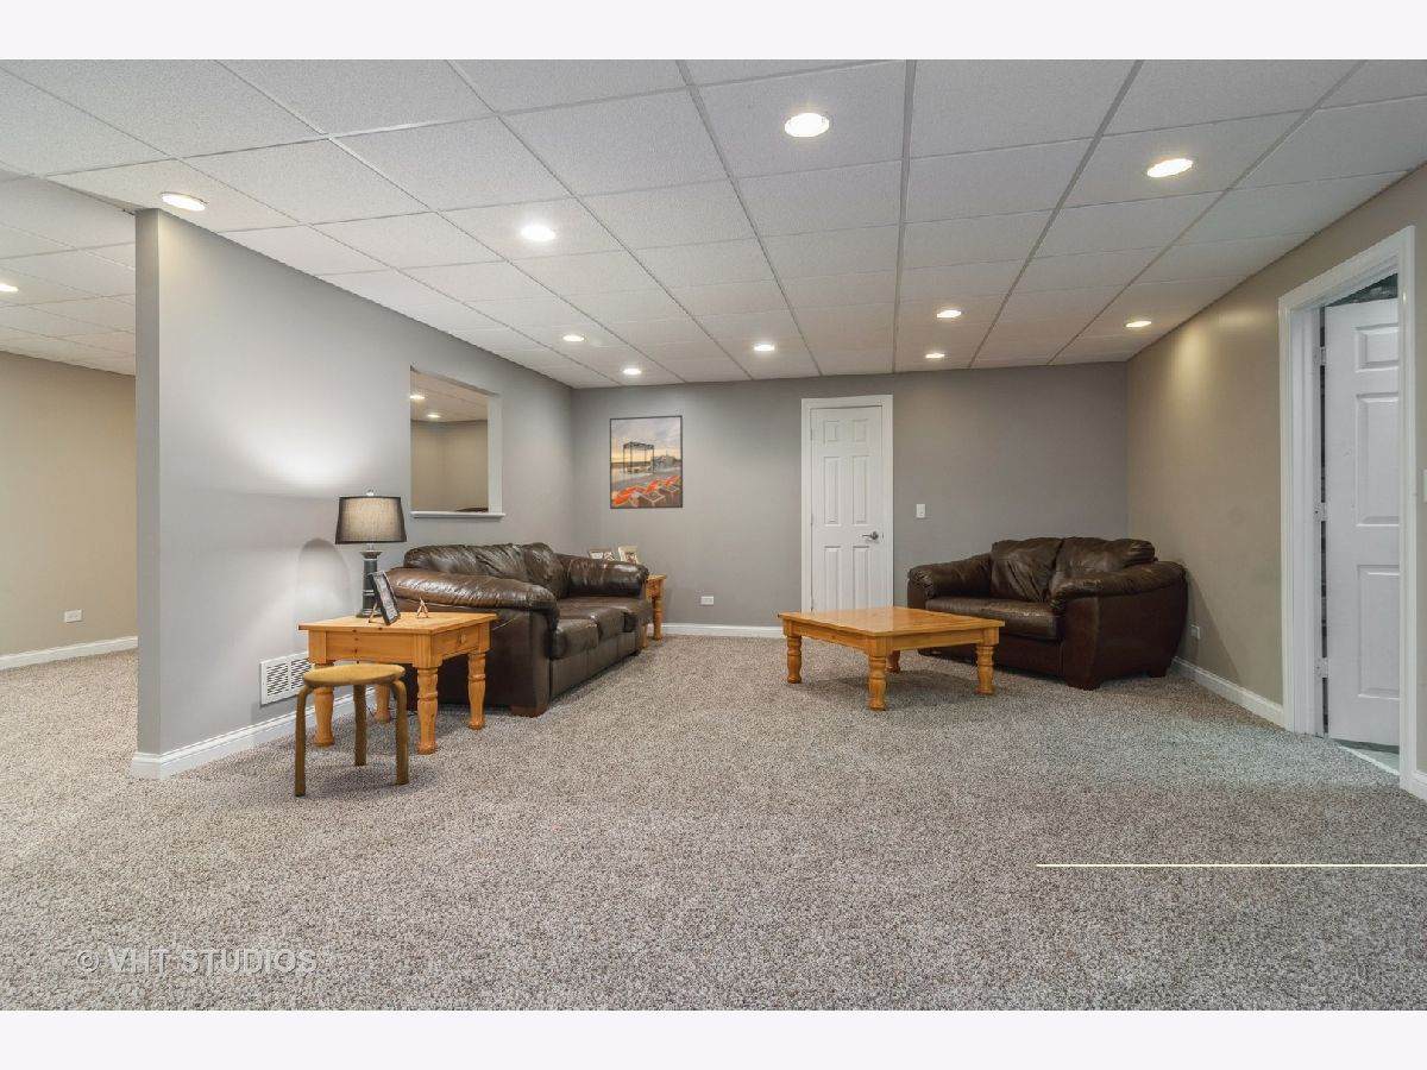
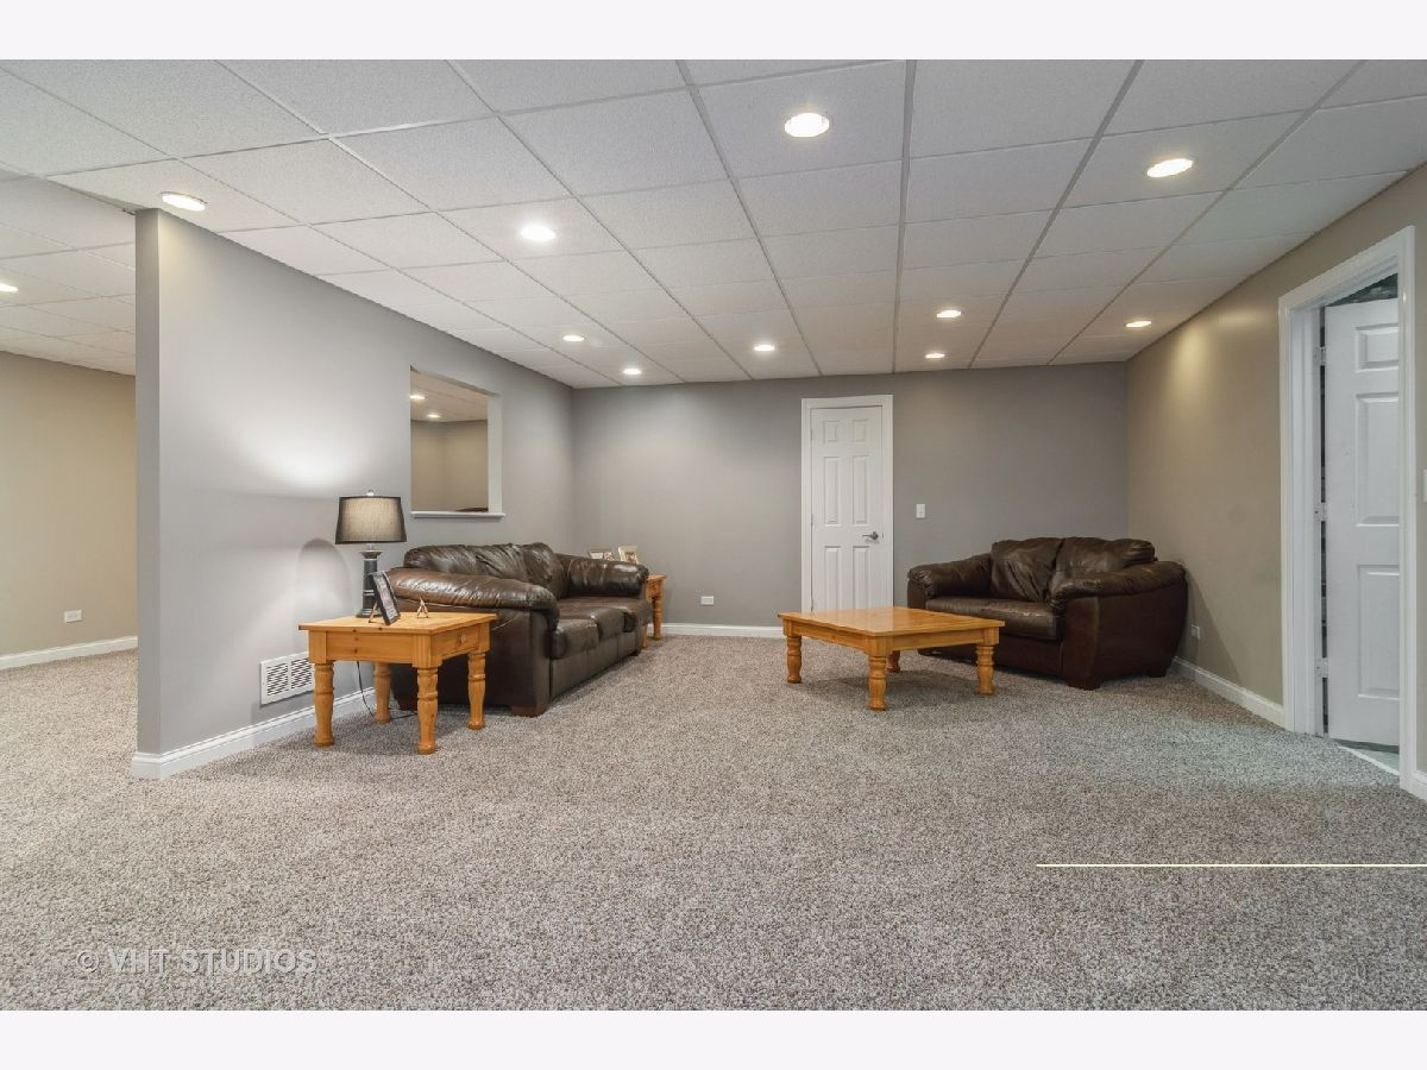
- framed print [609,414,684,510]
- stool [294,662,410,797]
